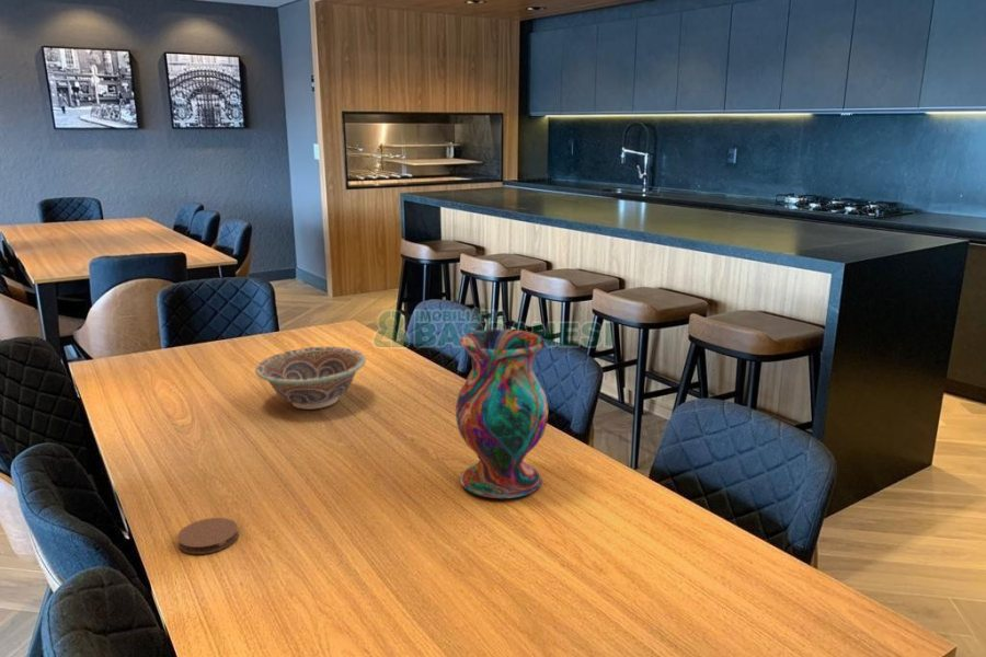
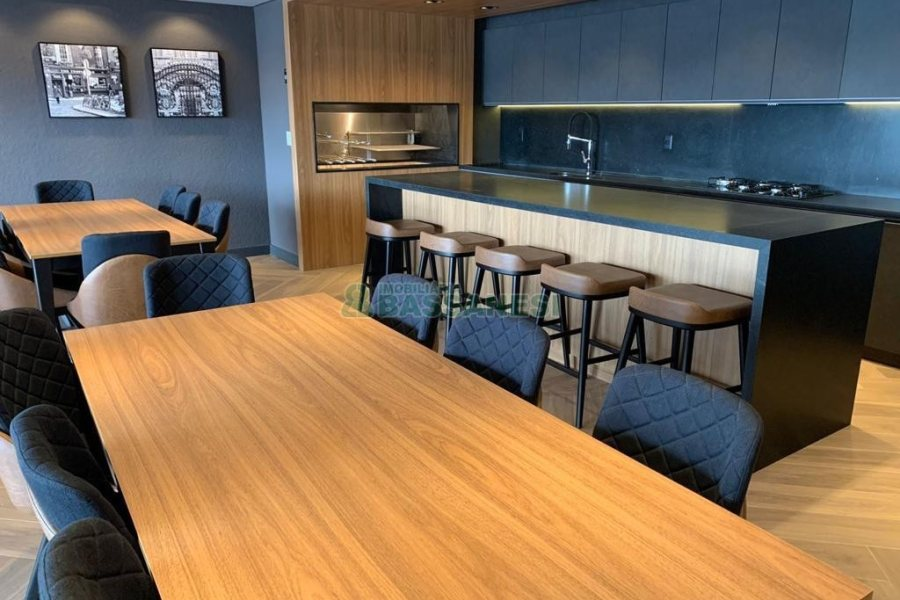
- coaster [176,517,240,555]
- decorative bowl [254,346,367,411]
- vase [455,328,549,499]
